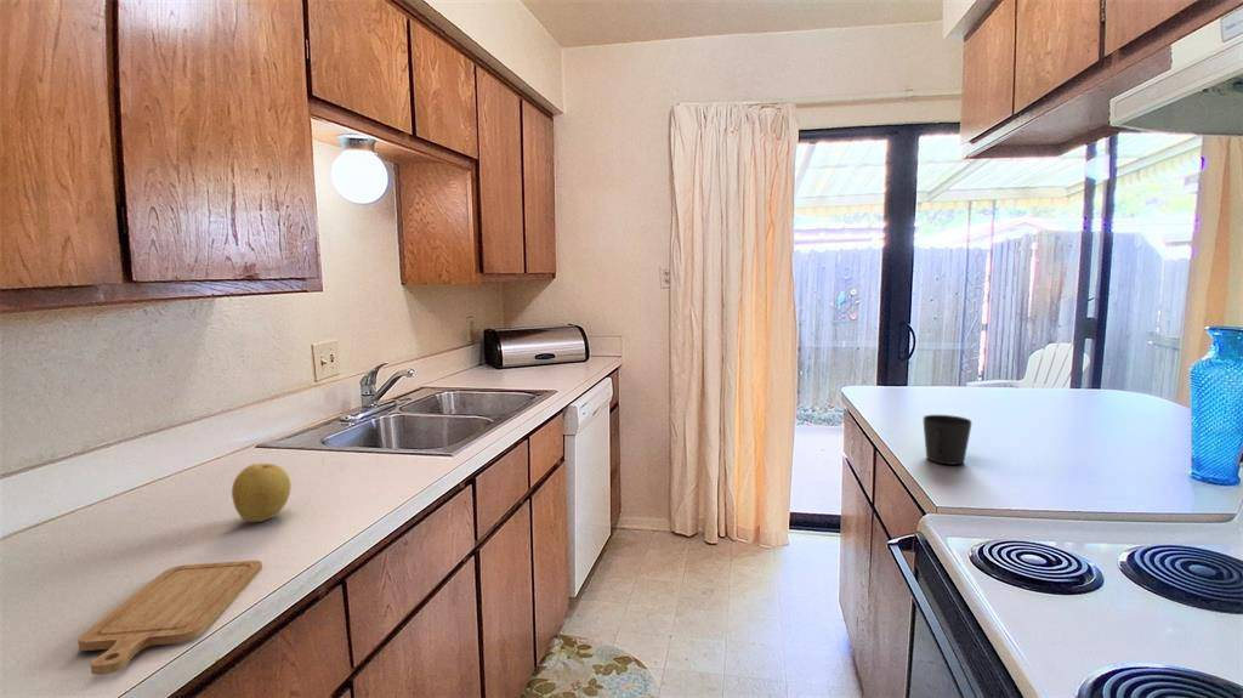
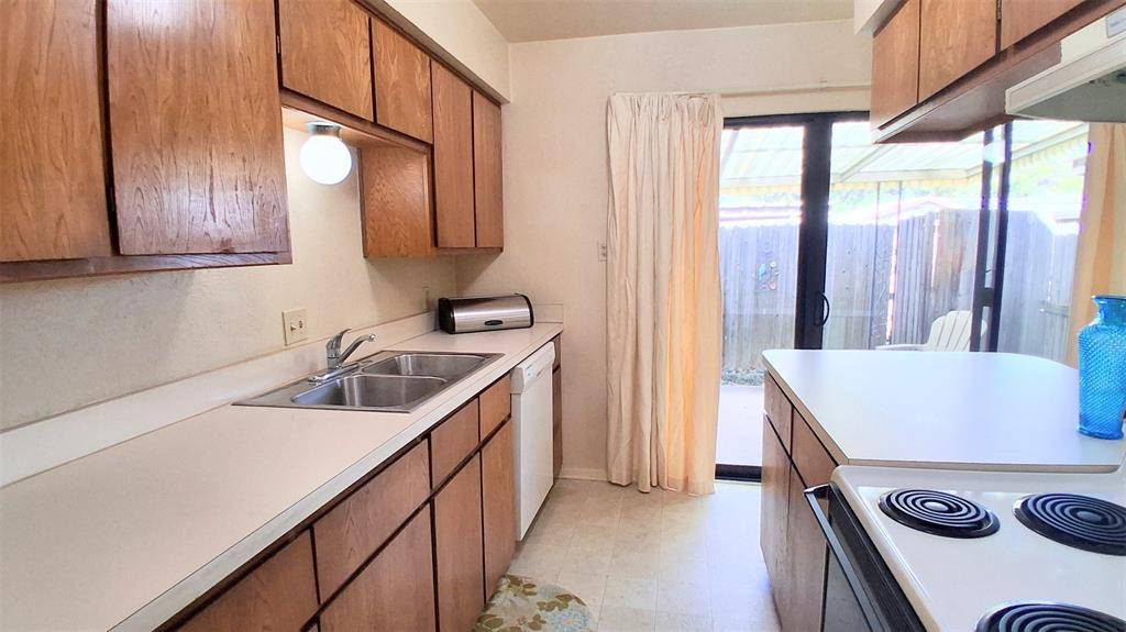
- cup [923,414,972,466]
- fruit [231,463,291,523]
- chopping board [76,560,263,676]
